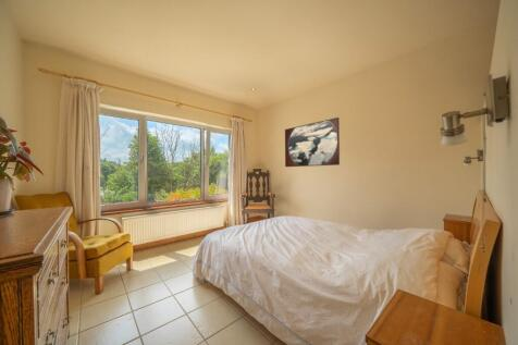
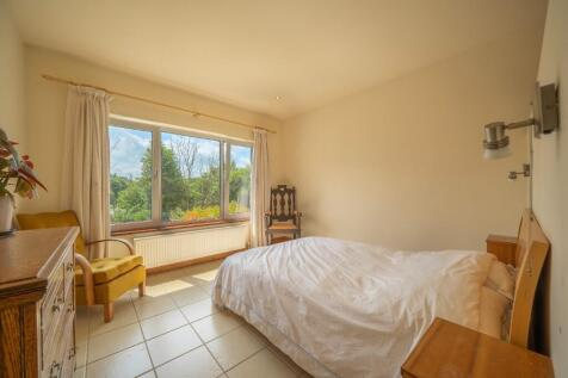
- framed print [284,116,341,168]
